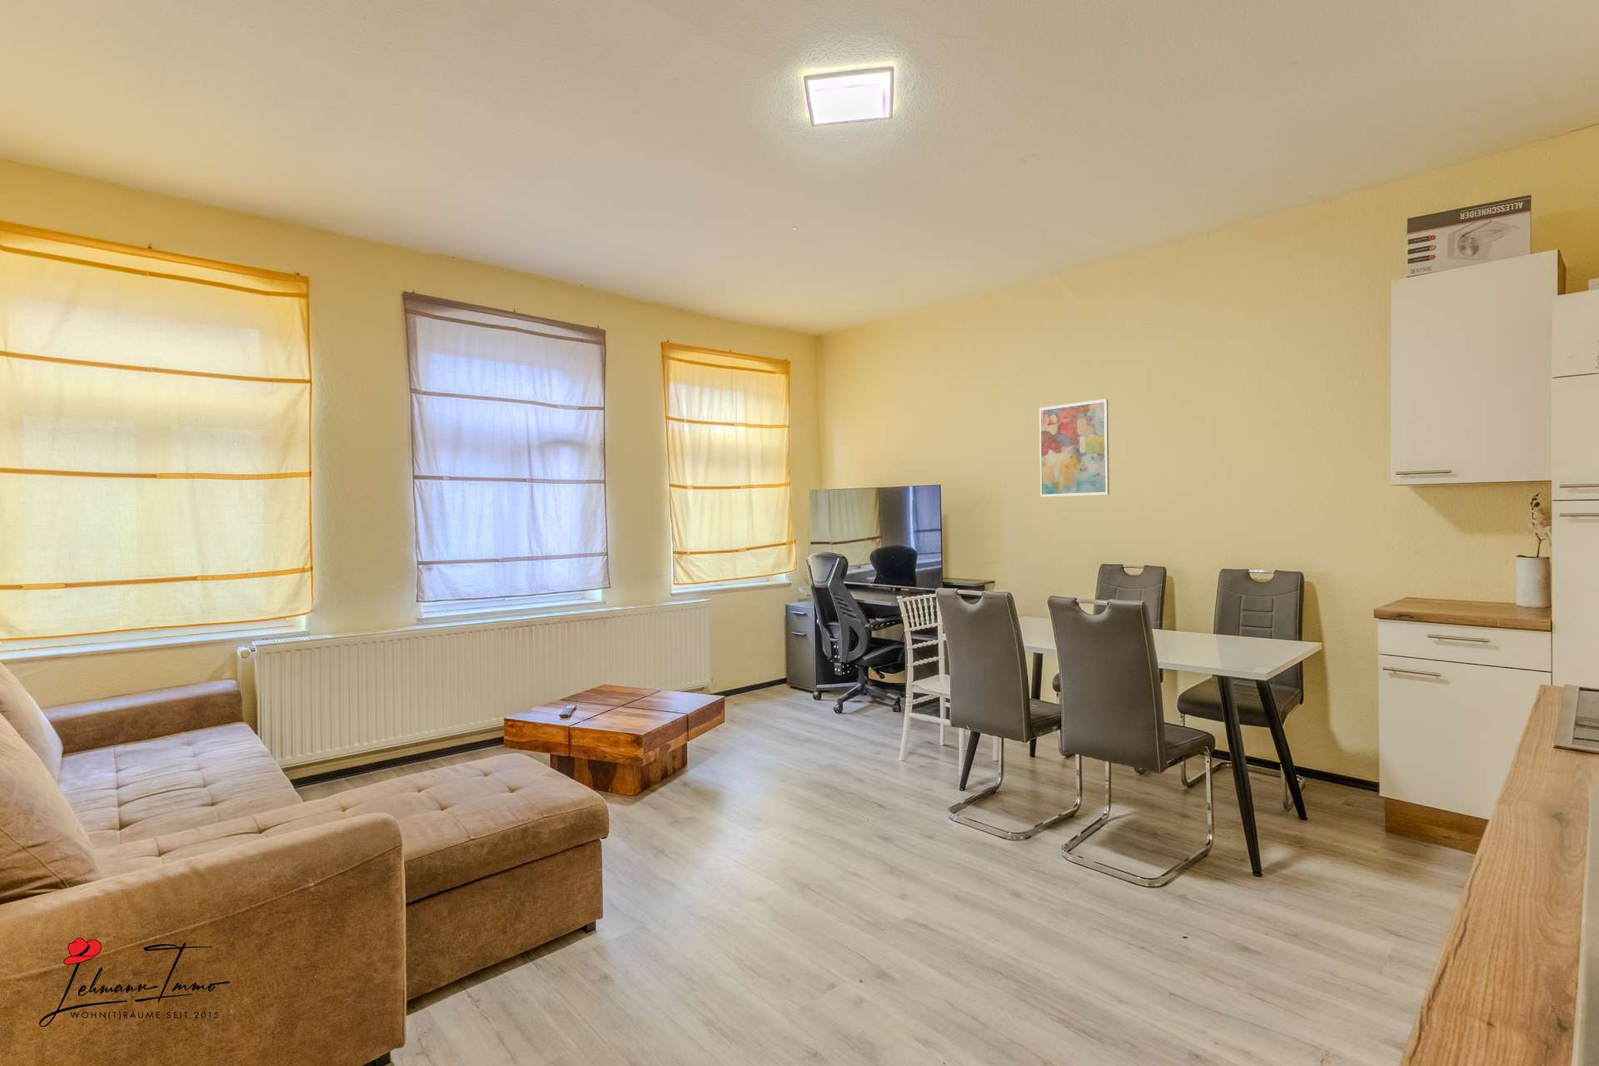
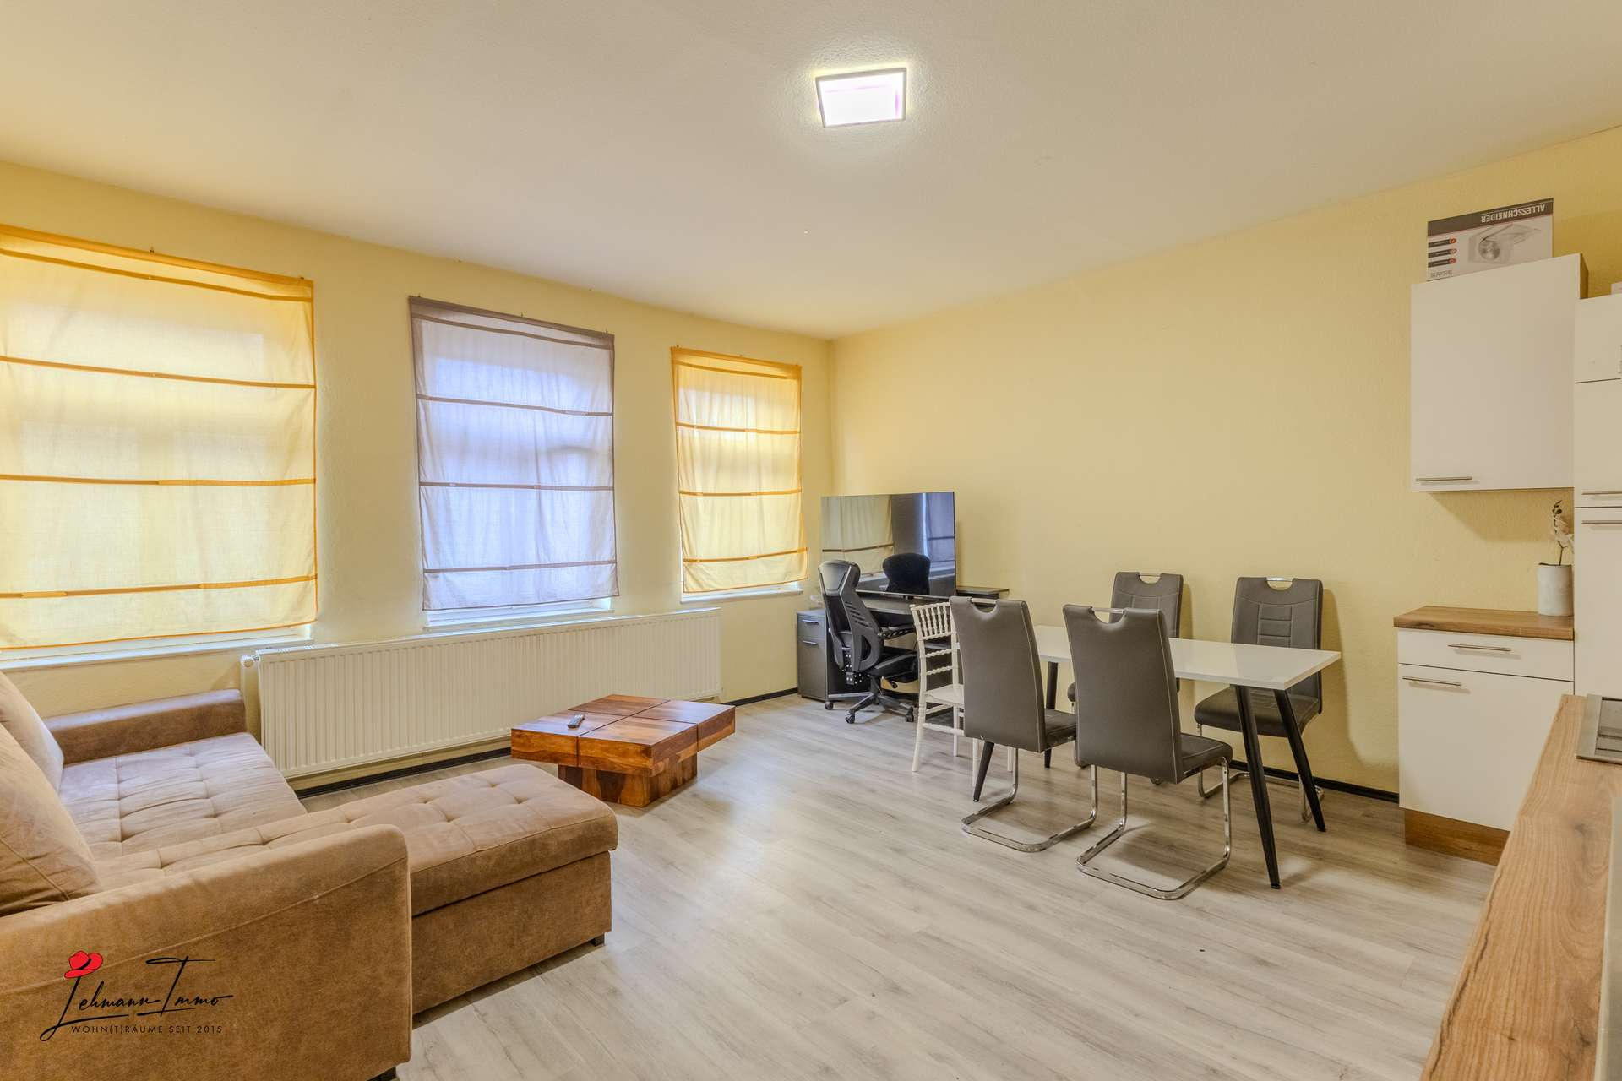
- wall art [1039,399,1110,498]
